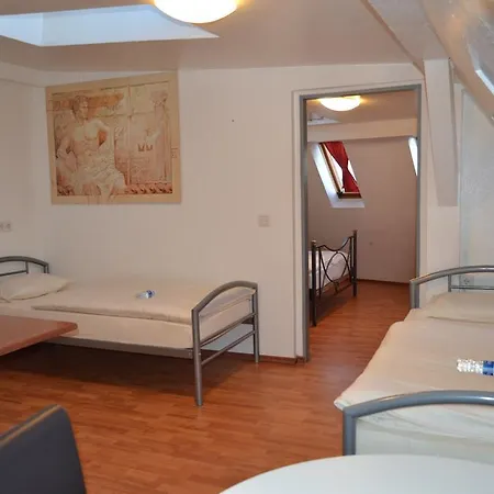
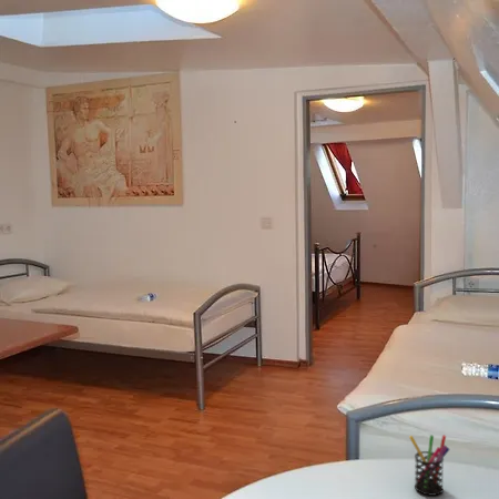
+ pen holder [408,434,450,497]
